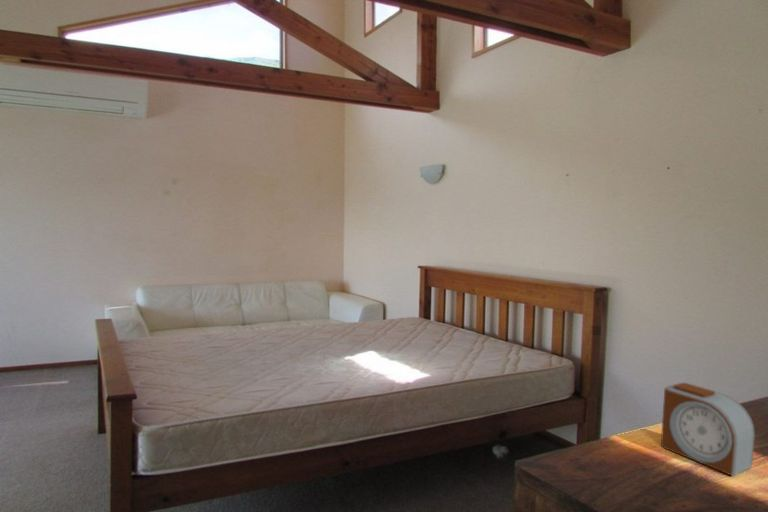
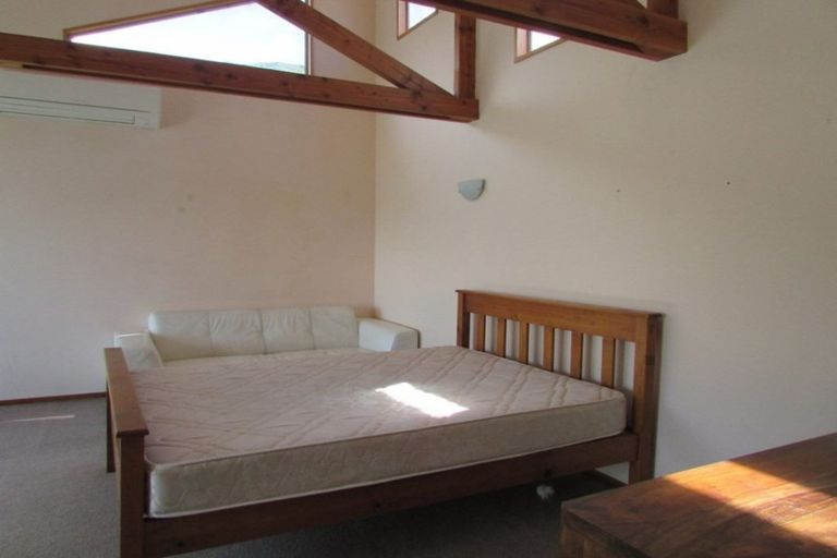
- alarm clock [660,382,756,477]
